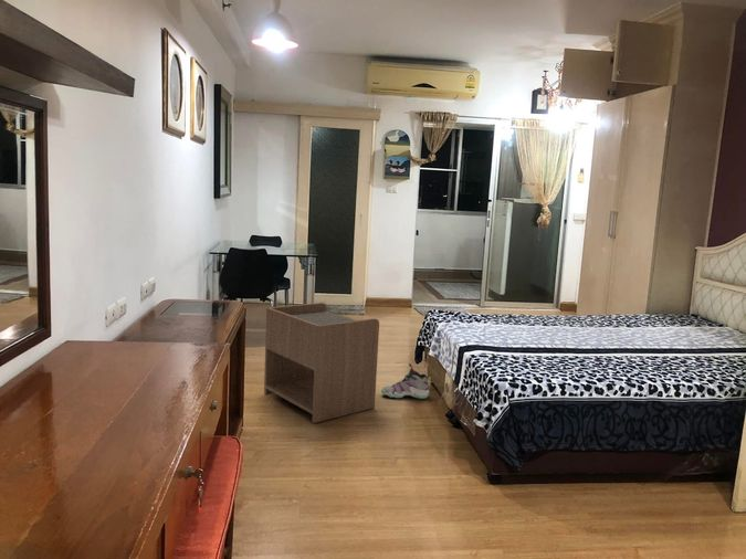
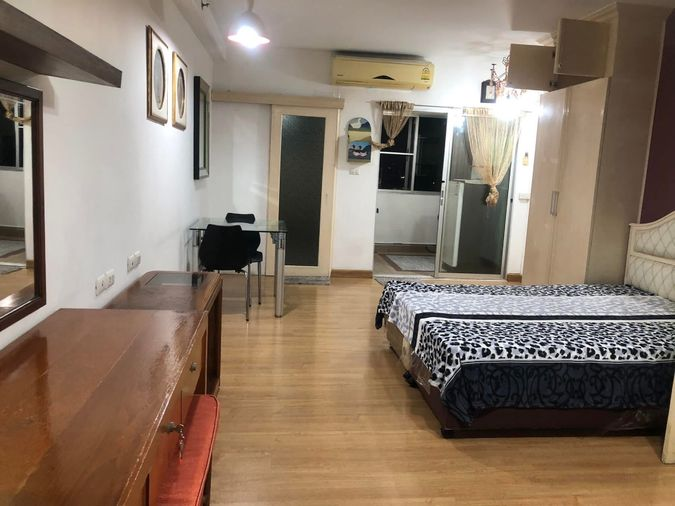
- nightstand [263,302,380,424]
- sneaker [380,362,430,400]
